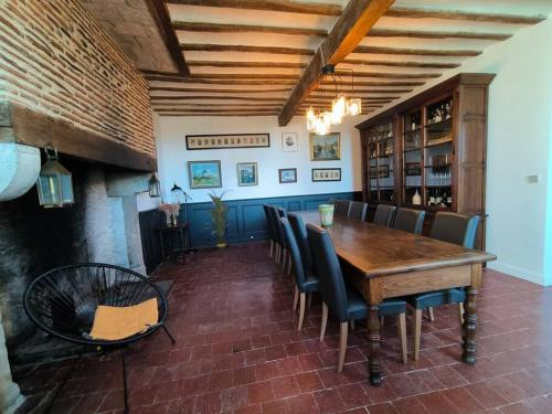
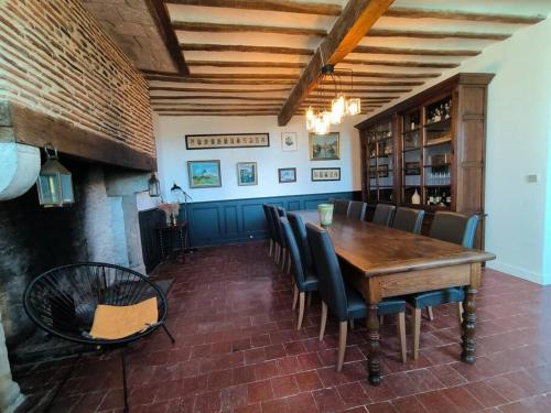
- indoor plant [195,187,235,252]
